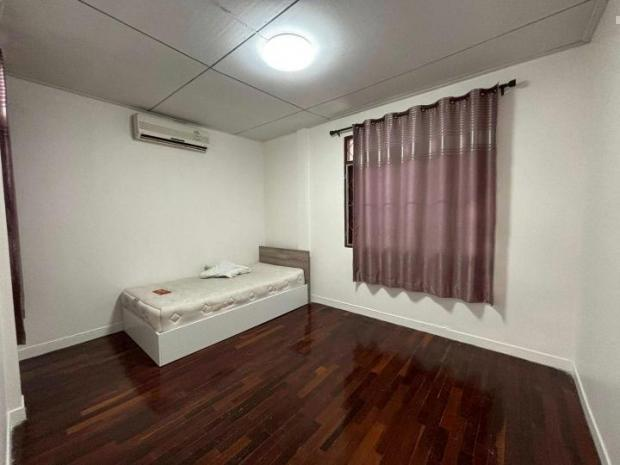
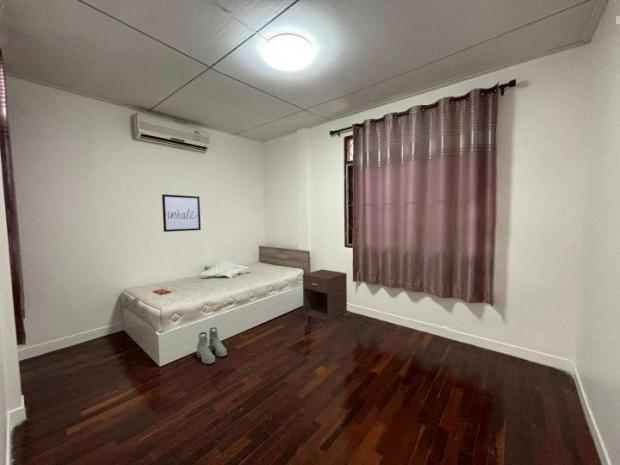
+ nightstand [302,268,348,323]
+ wall art [161,193,202,233]
+ boots [196,326,228,365]
